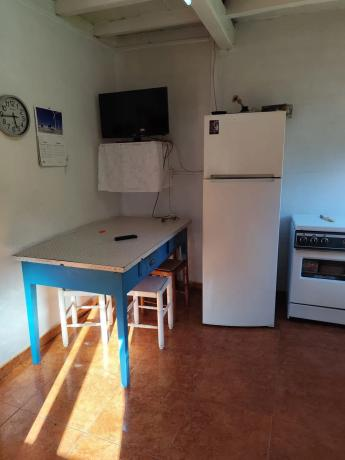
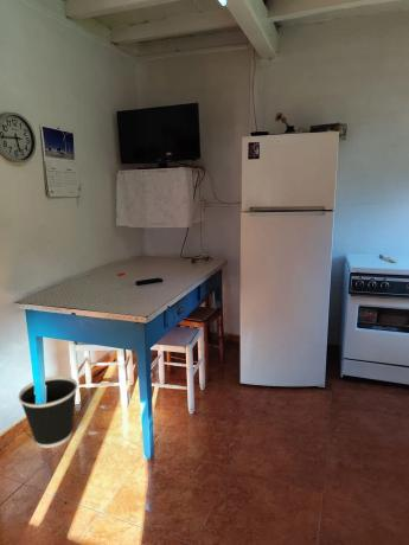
+ wastebasket [18,374,78,449]
